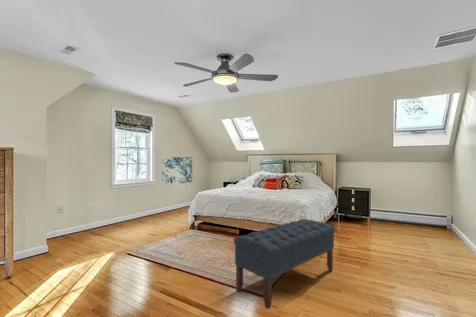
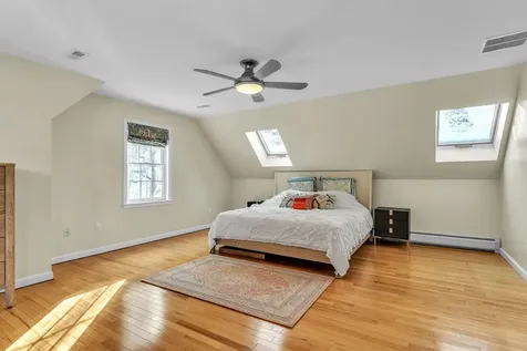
- wall art [161,156,193,186]
- bench [233,218,336,310]
